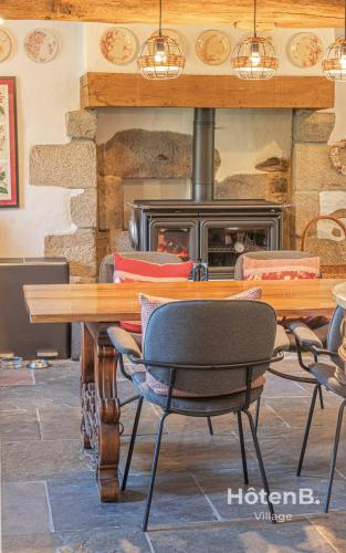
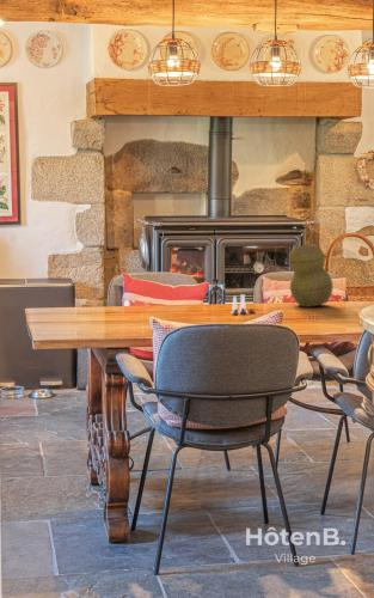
+ vase [288,243,335,309]
+ salt and pepper shaker set [231,293,256,316]
